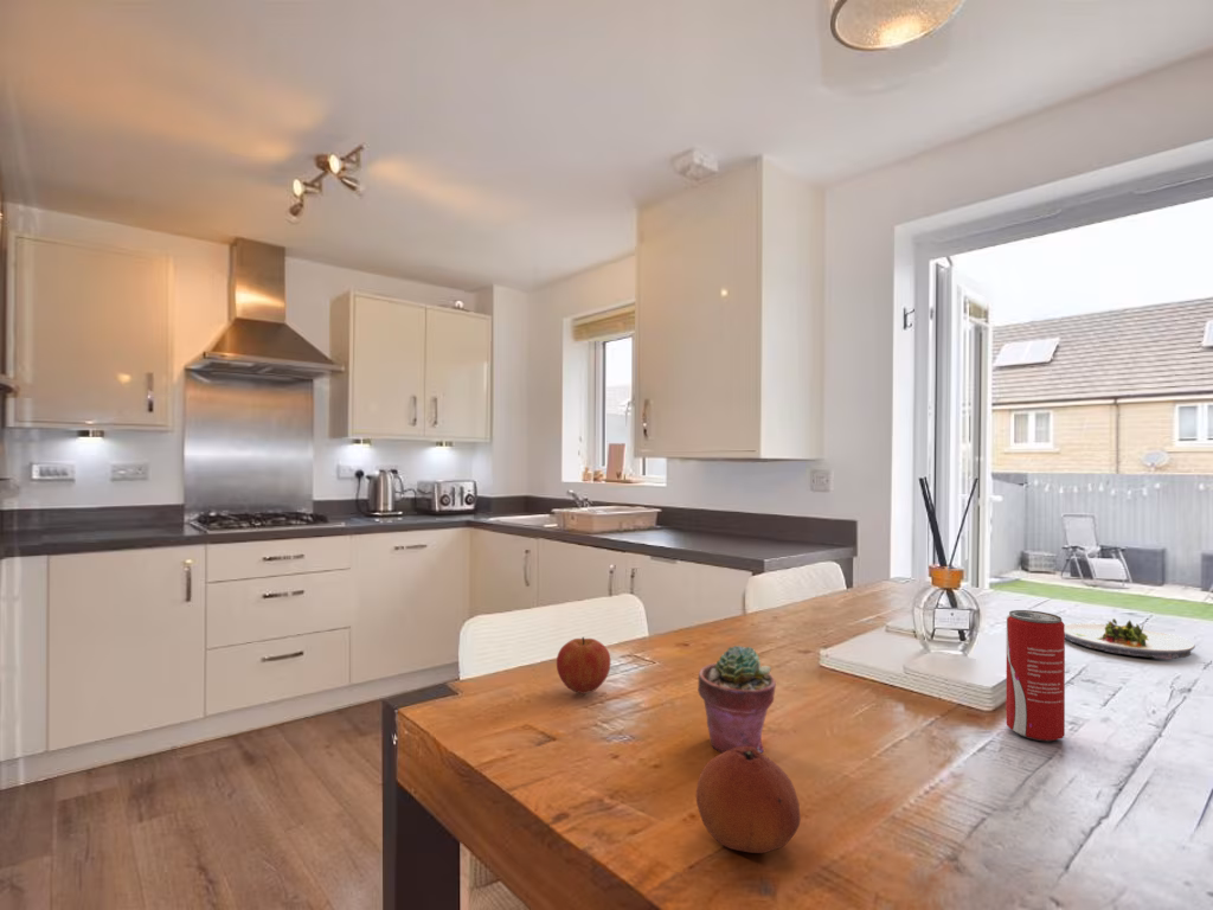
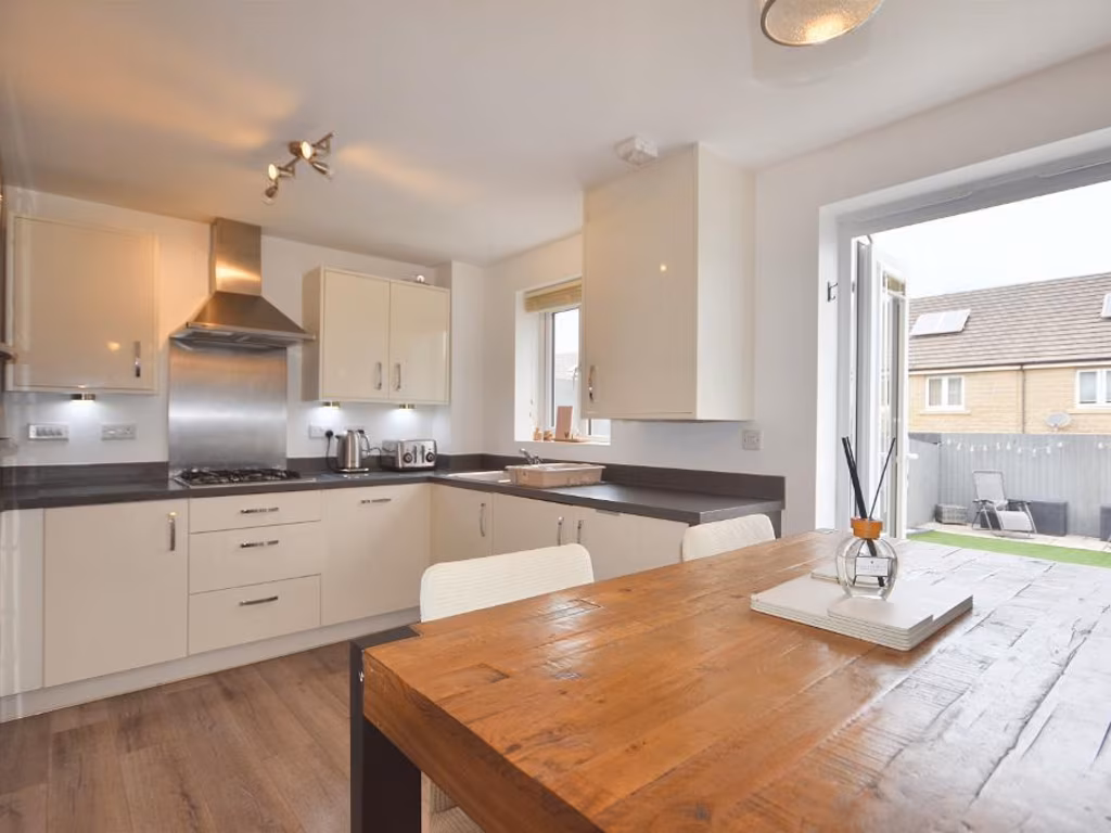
- apple [556,636,611,696]
- beverage can [1006,609,1066,742]
- fruit [694,748,802,854]
- potted succulent [697,645,777,754]
- salad plate [1065,617,1196,661]
